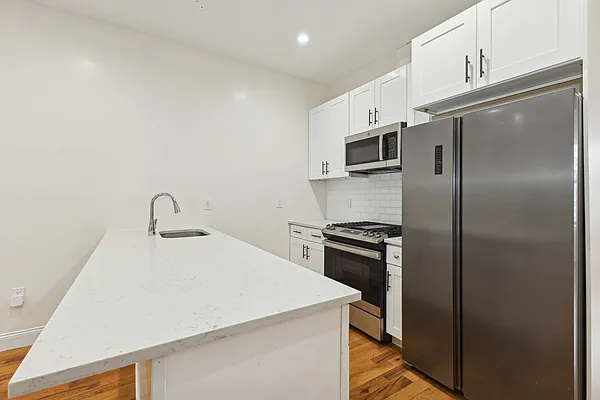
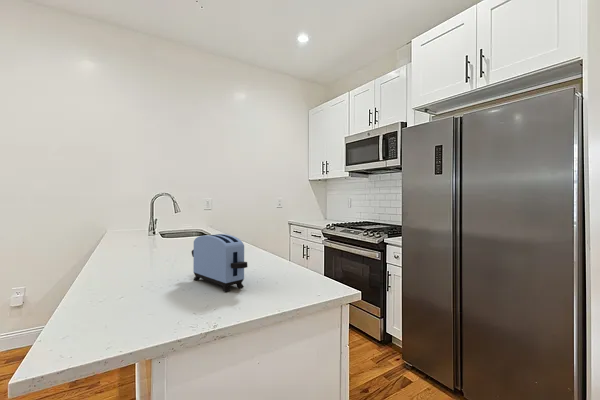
+ toaster [191,233,249,292]
